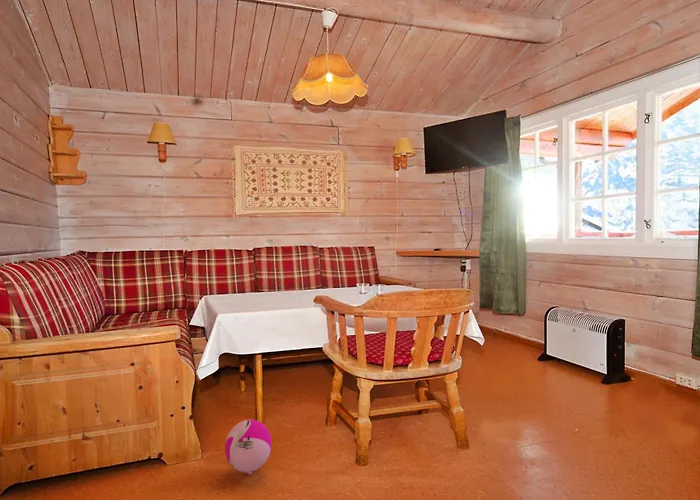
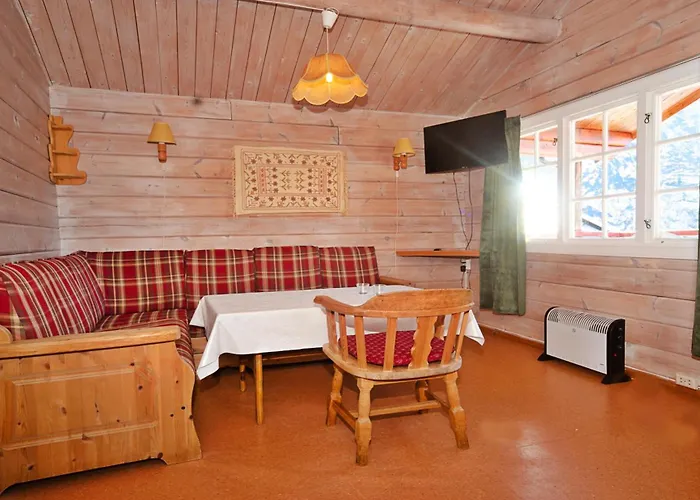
- ball [224,417,273,476]
